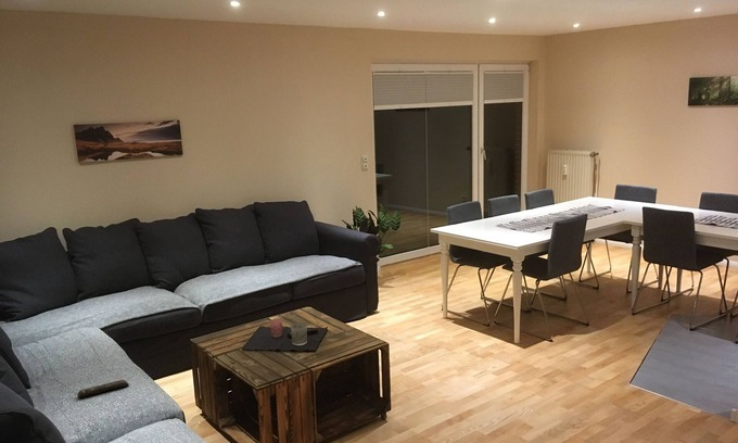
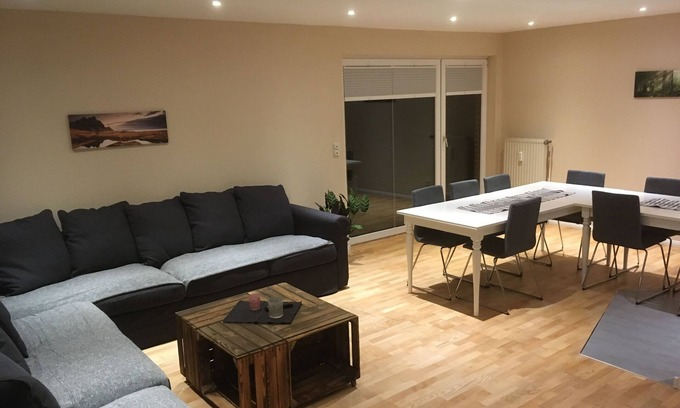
- remote control [76,379,130,398]
